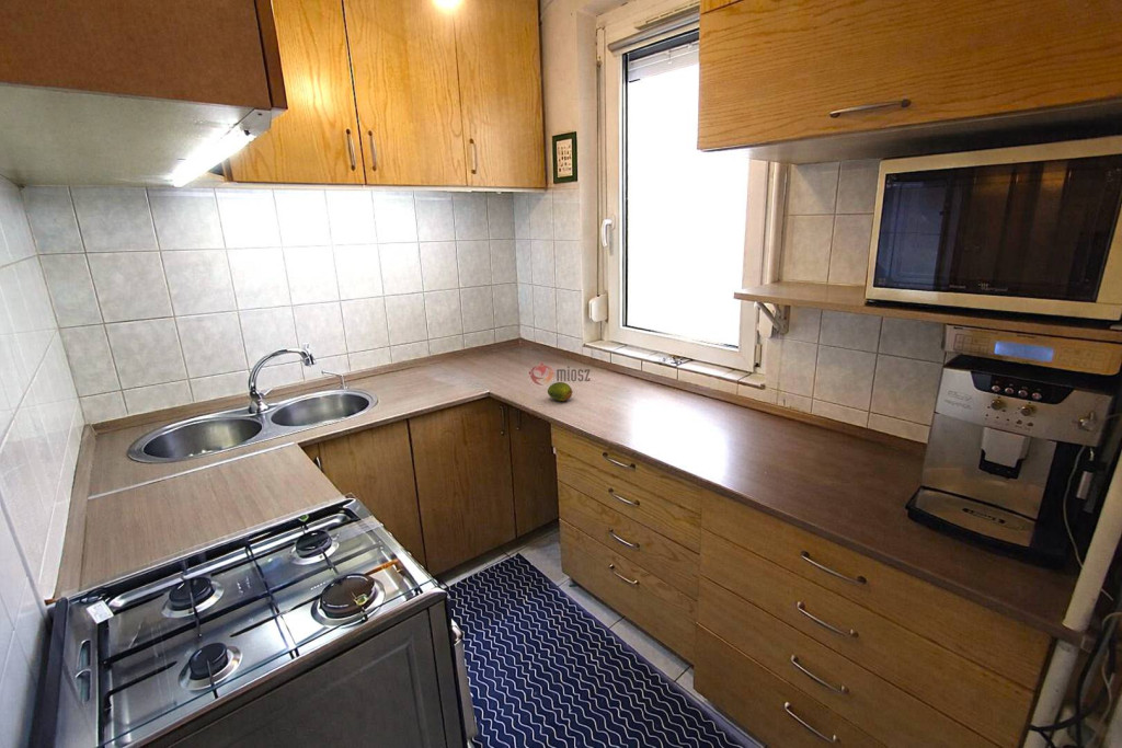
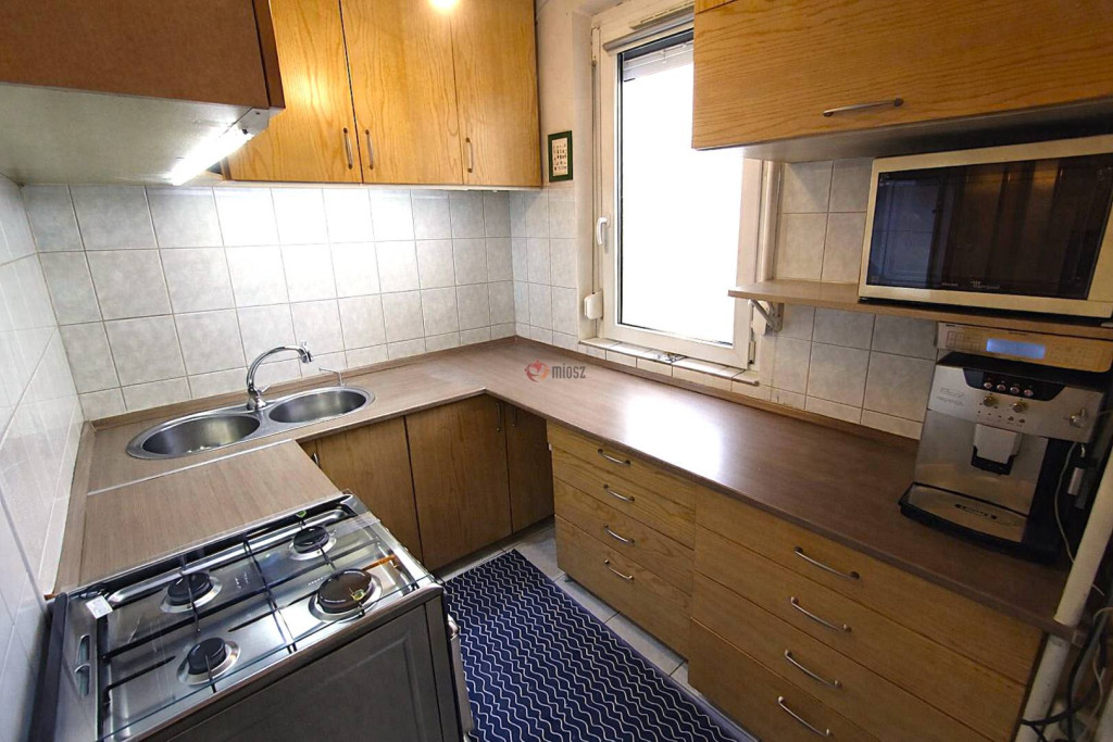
- fruit [547,381,574,402]
